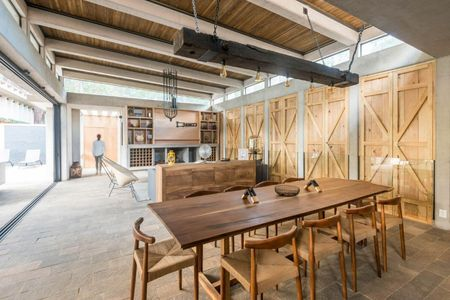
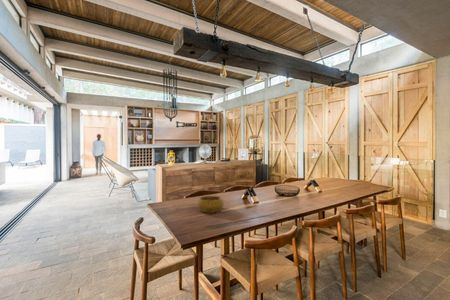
+ decorative bowl [196,195,225,214]
